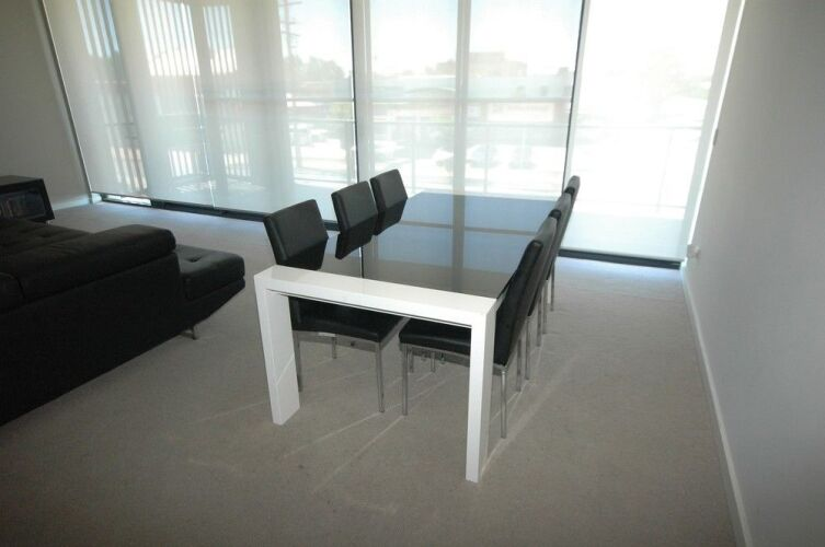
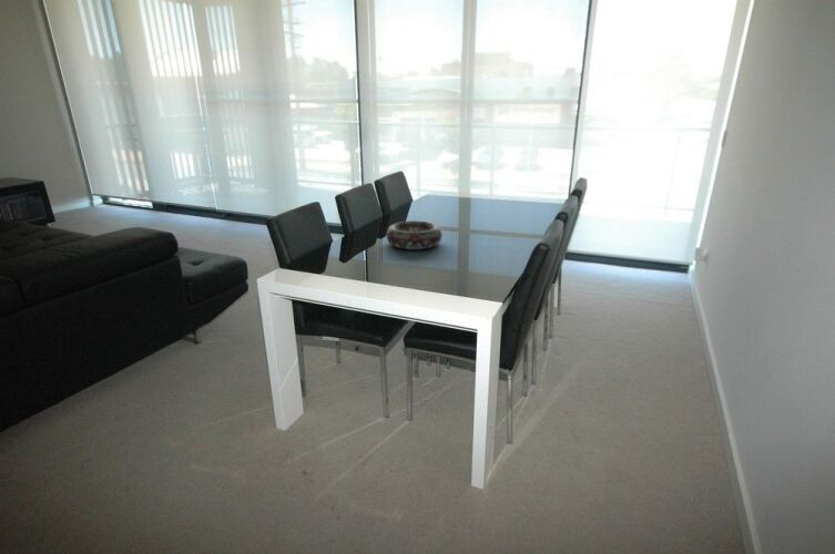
+ decorative bowl [385,219,444,250]
